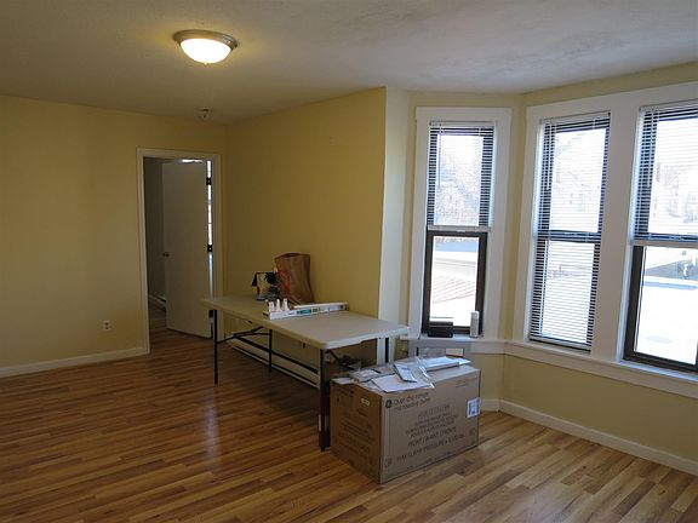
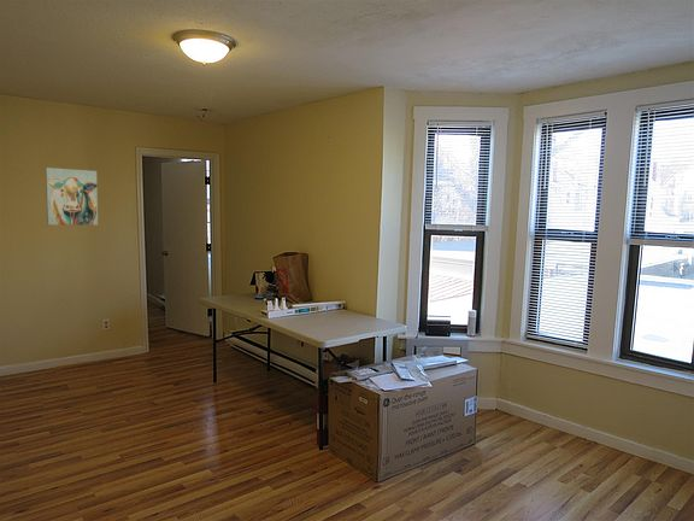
+ wall art [45,166,99,227]
